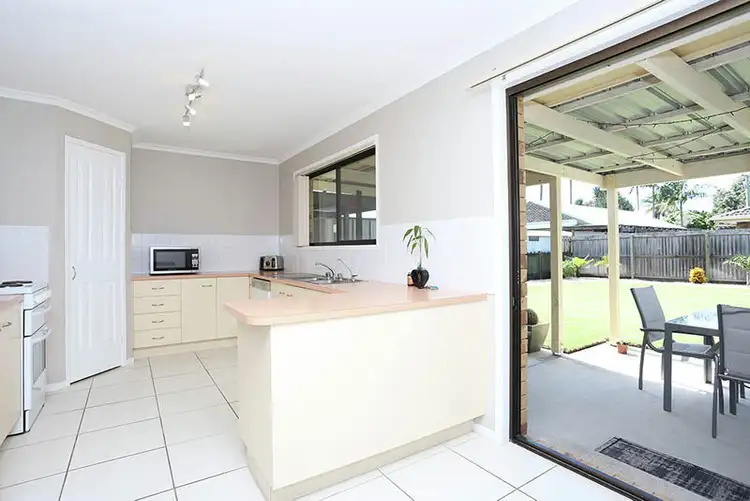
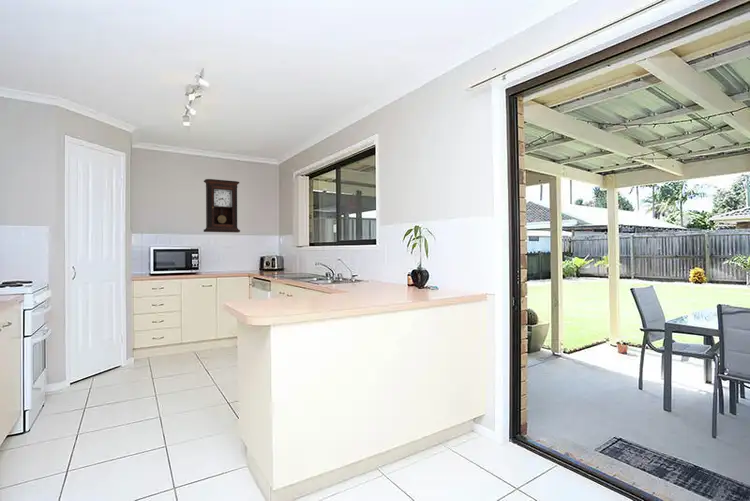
+ pendulum clock [203,178,241,234]
